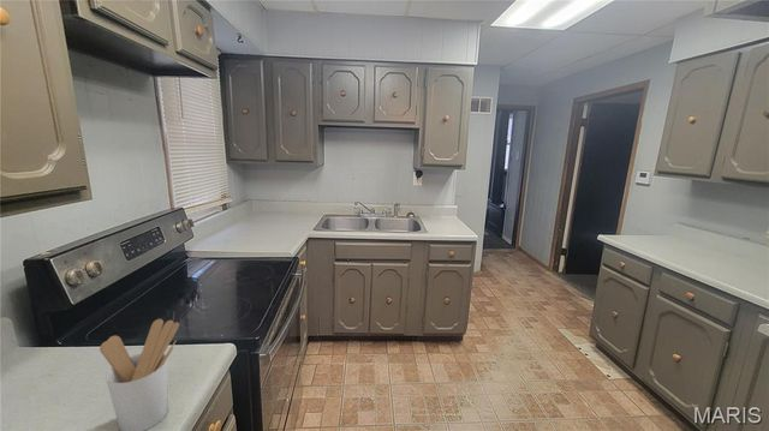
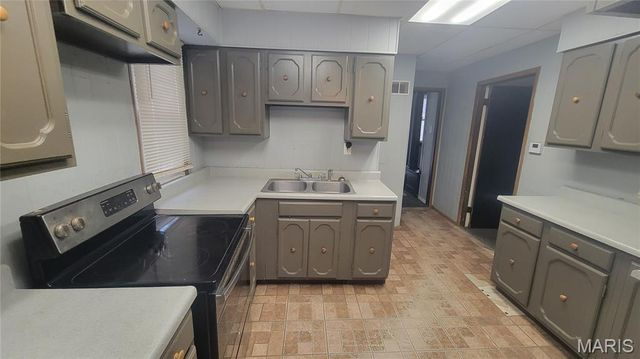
- utensil holder [99,318,180,431]
